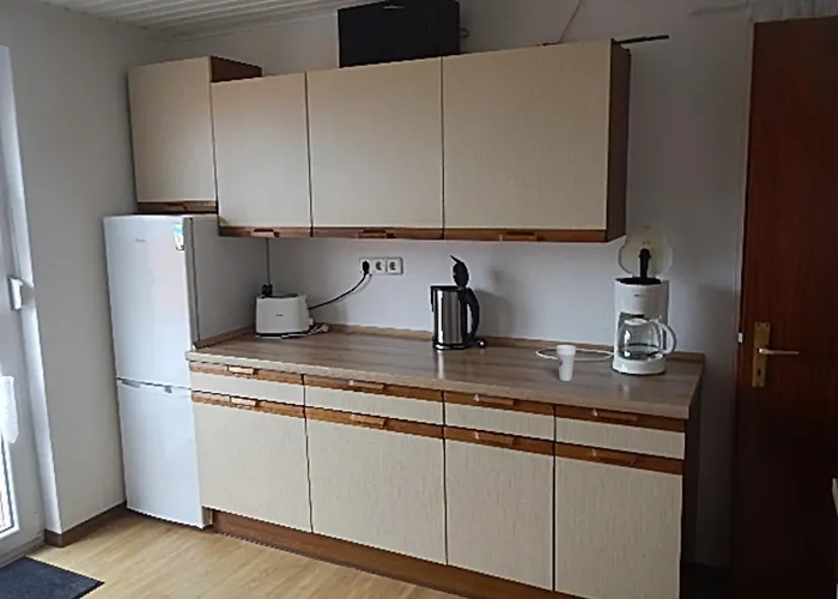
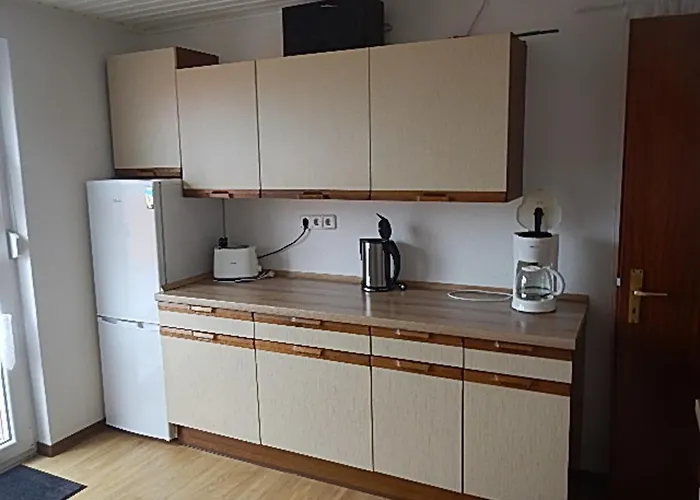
- cup [555,344,577,382]
